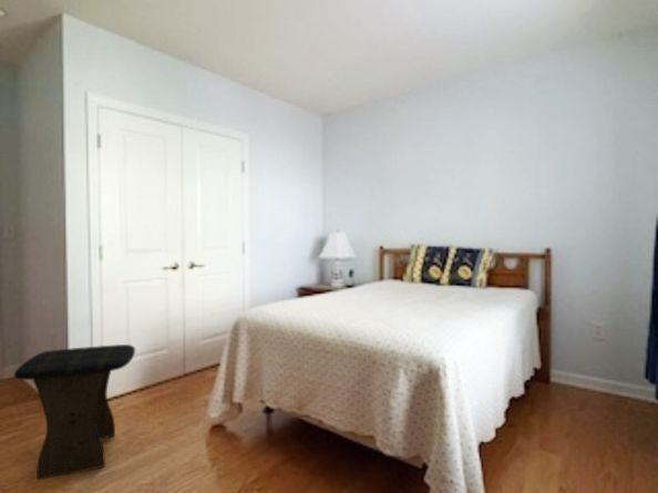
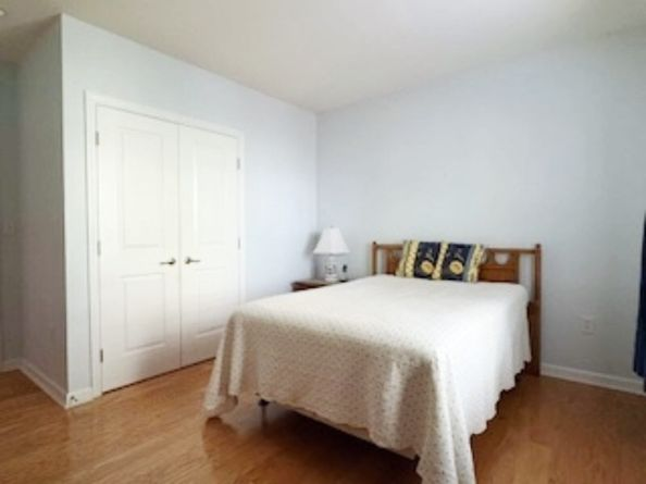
- stool [13,343,136,481]
